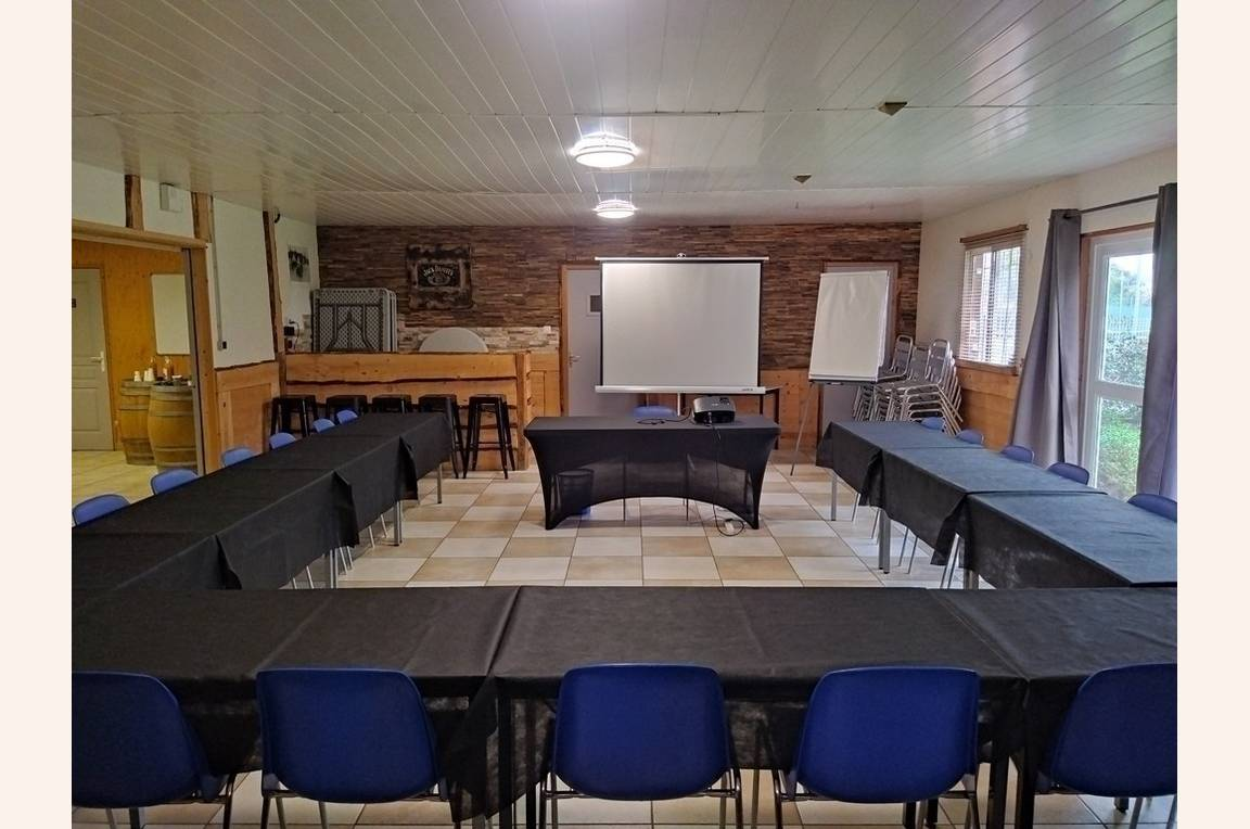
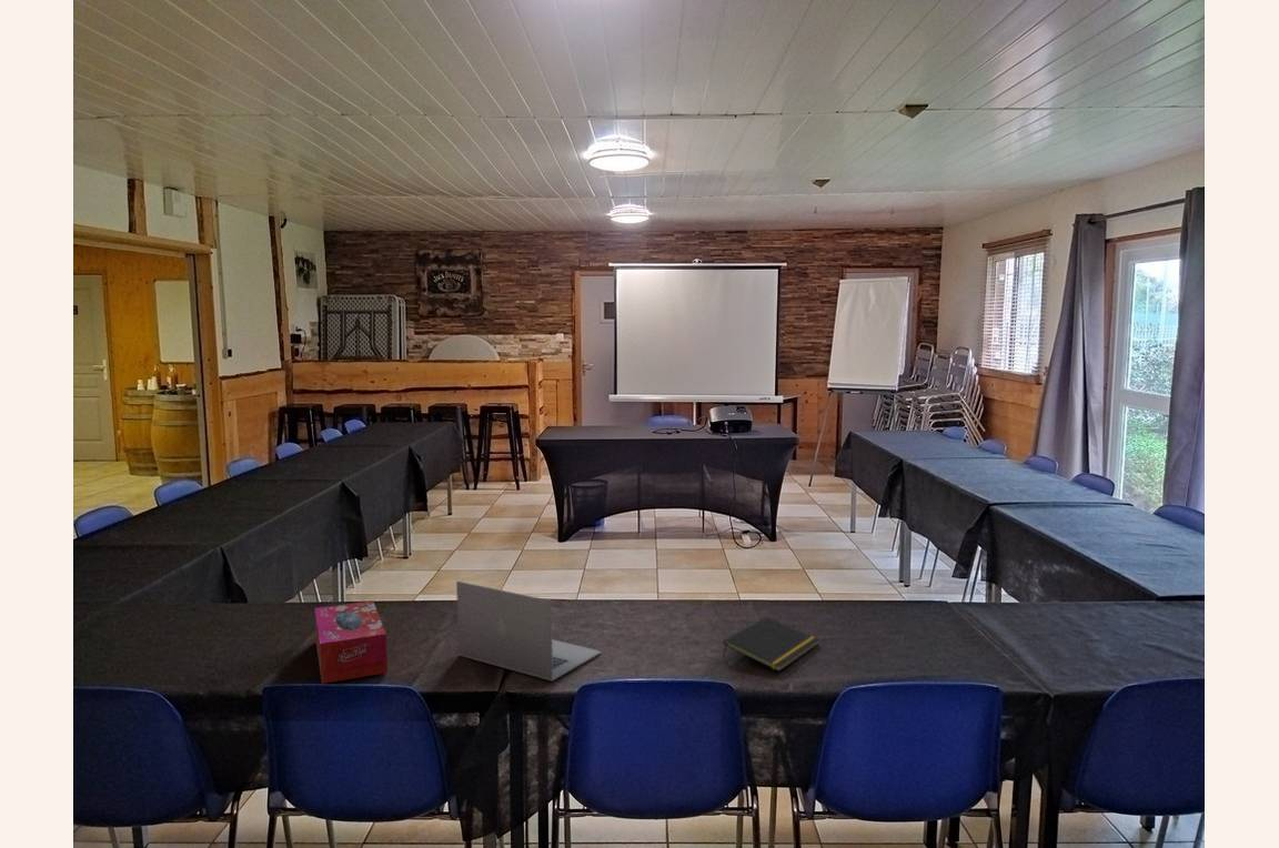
+ laptop [455,581,603,682]
+ tissue box [314,599,389,685]
+ notepad [722,615,820,673]
